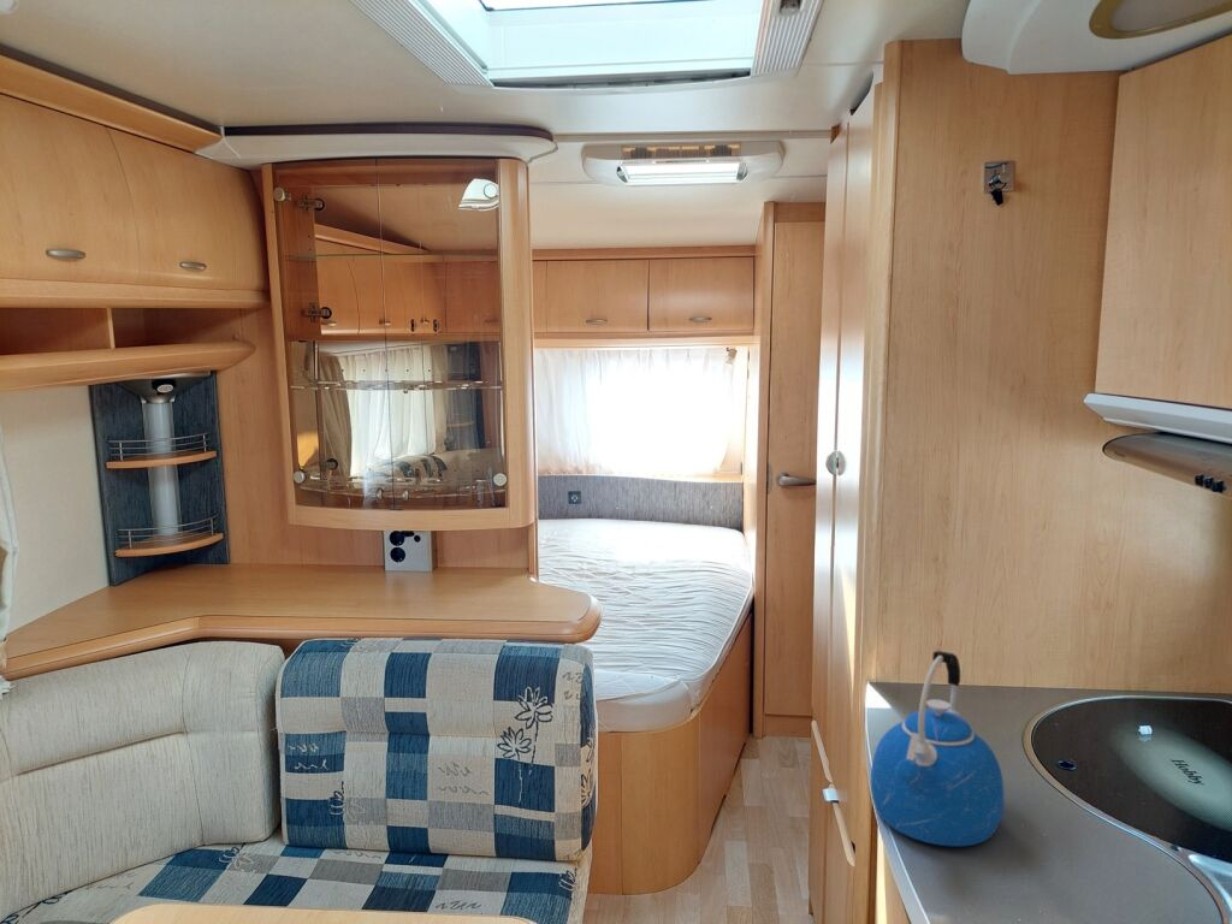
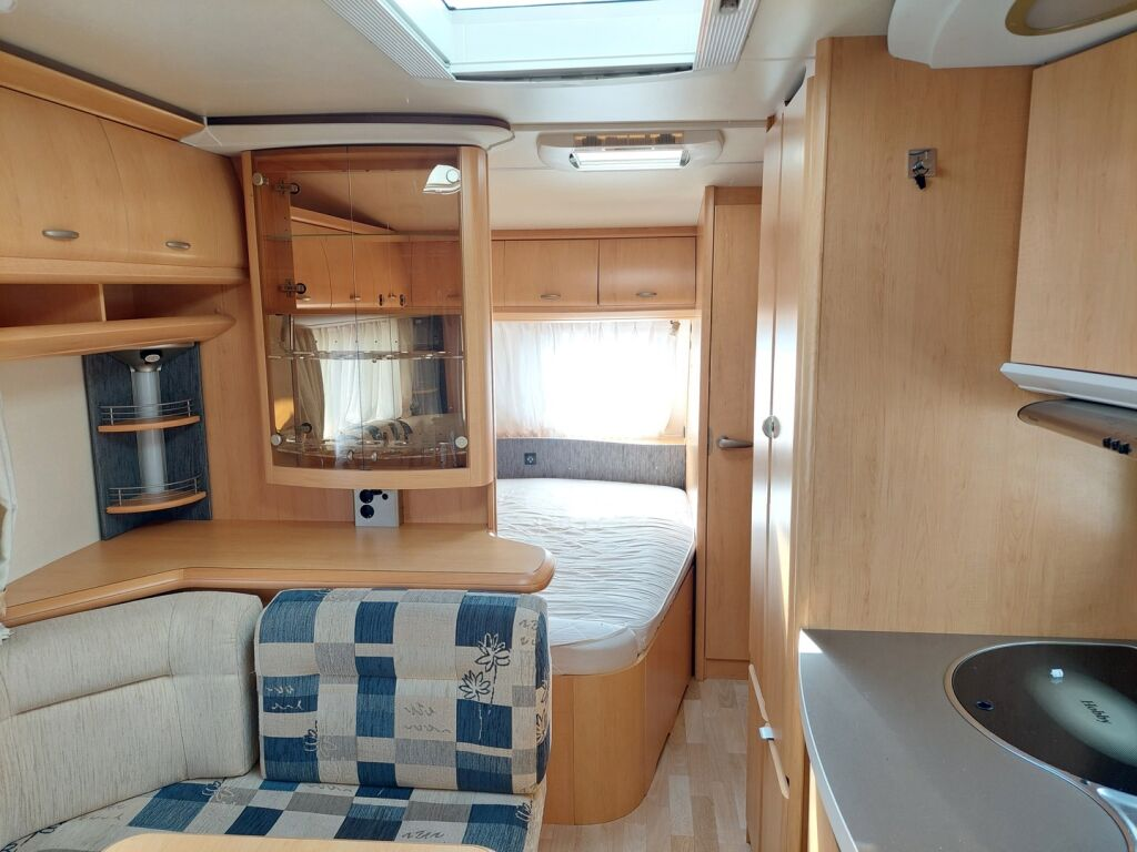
- kettle [870,650,1005,848]
